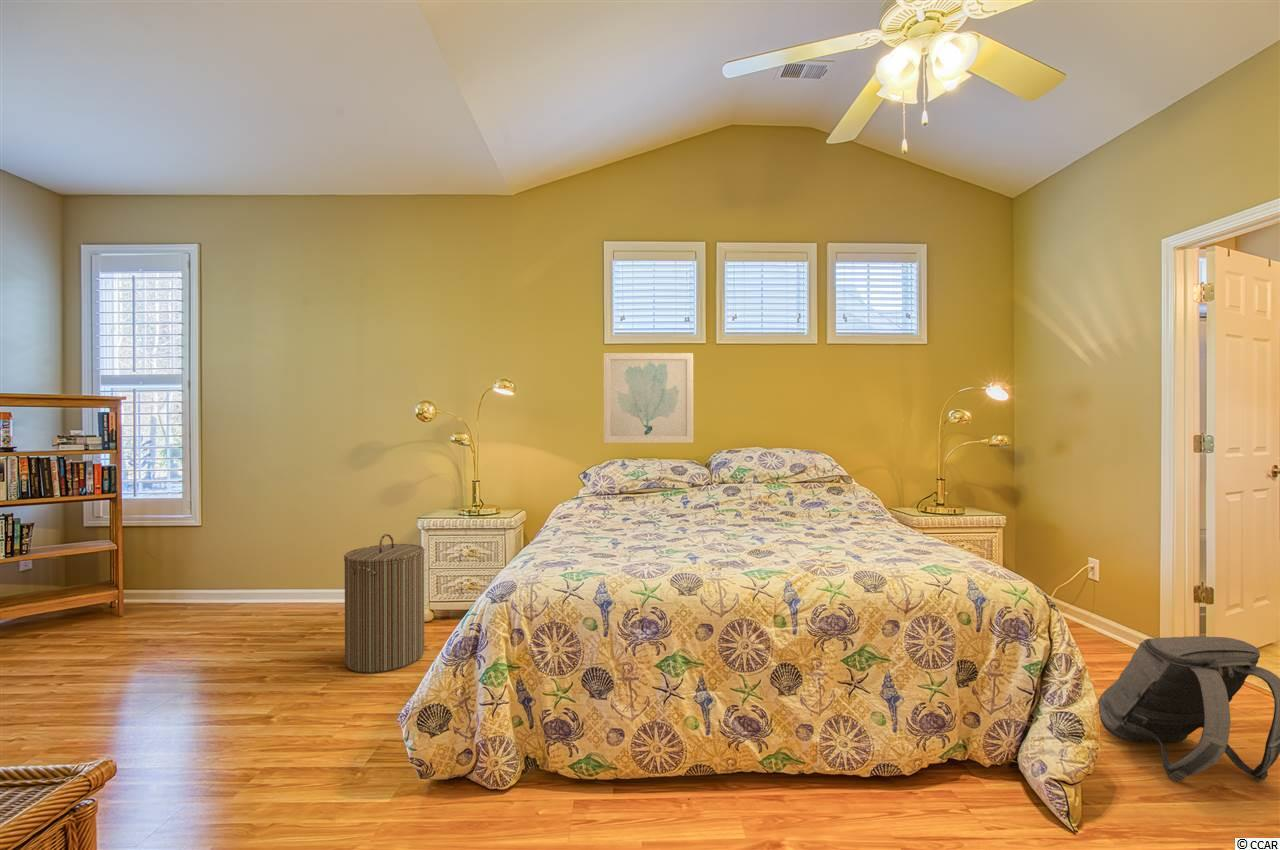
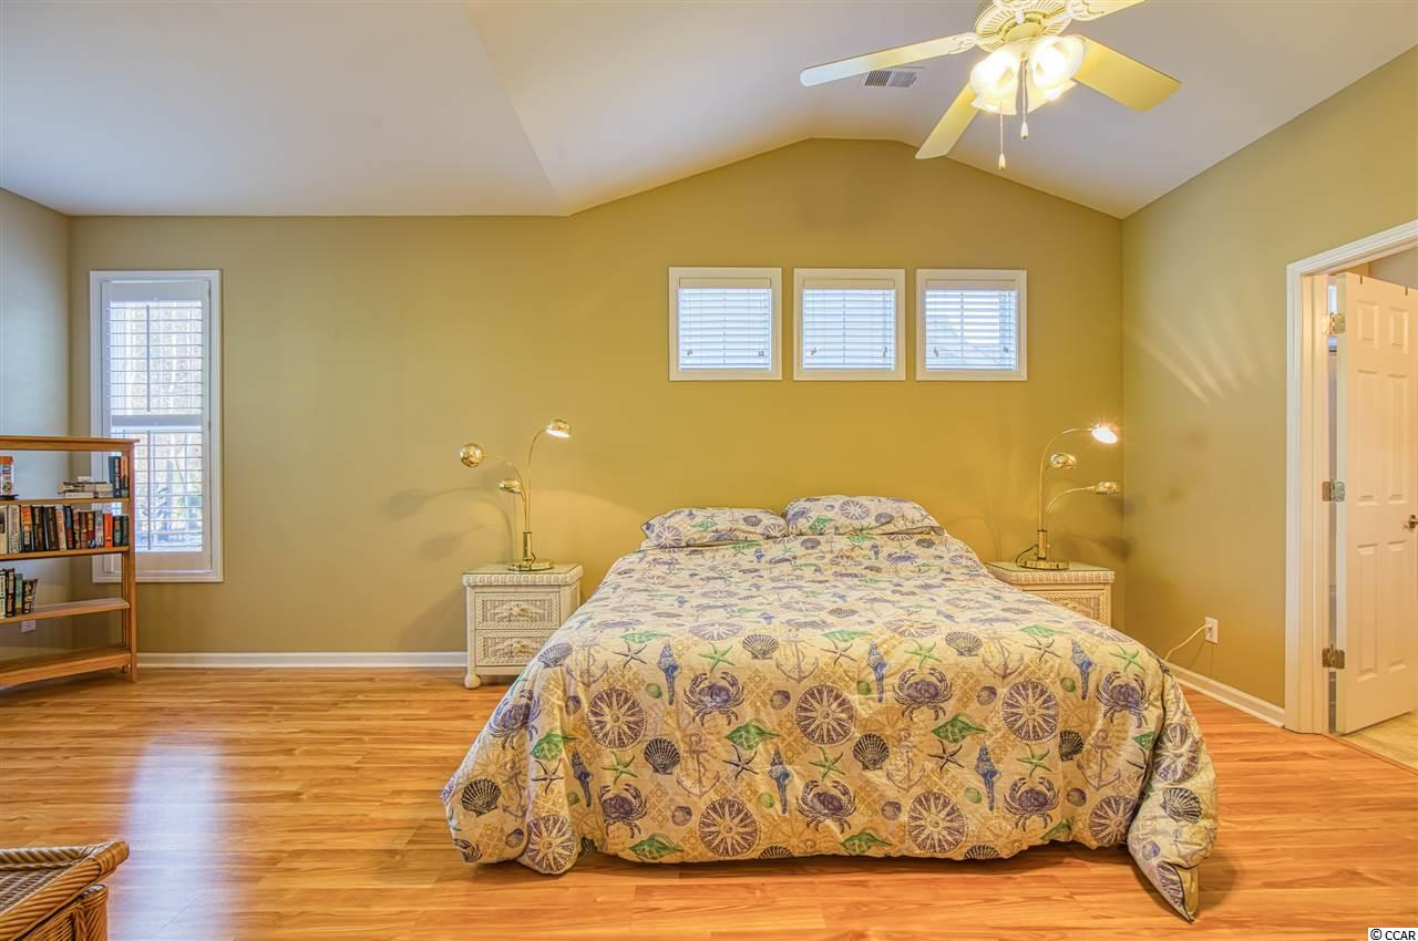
- laundry hamper [343,533,426,674]
- backpack [1097,635,1280,783]
- wall art [603,352,694,444]
